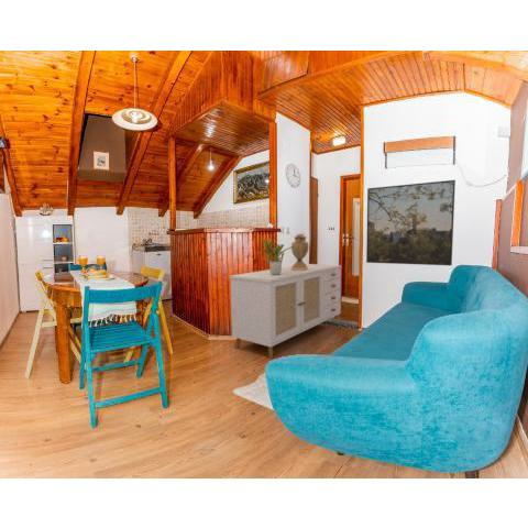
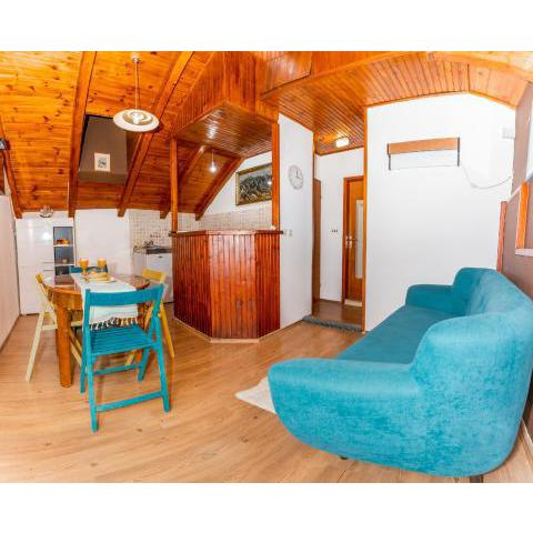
- sideboard [229,263,342,360]
- decorative urn [290,232,310,271]
- potted plant [257,237,295,275]
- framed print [365,179,457,266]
